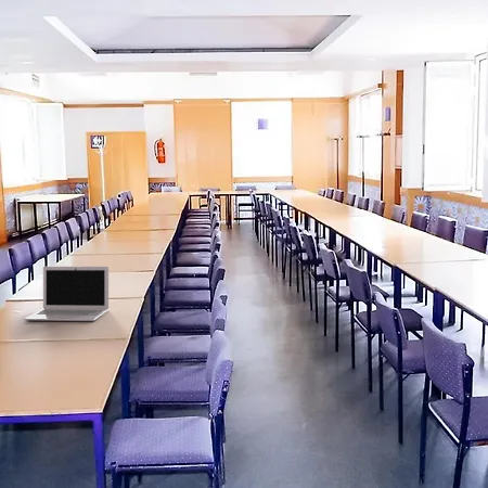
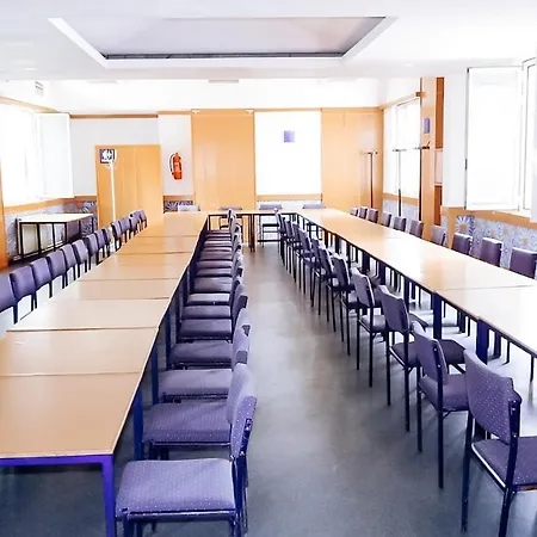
- laptop [23,266,110,322]
